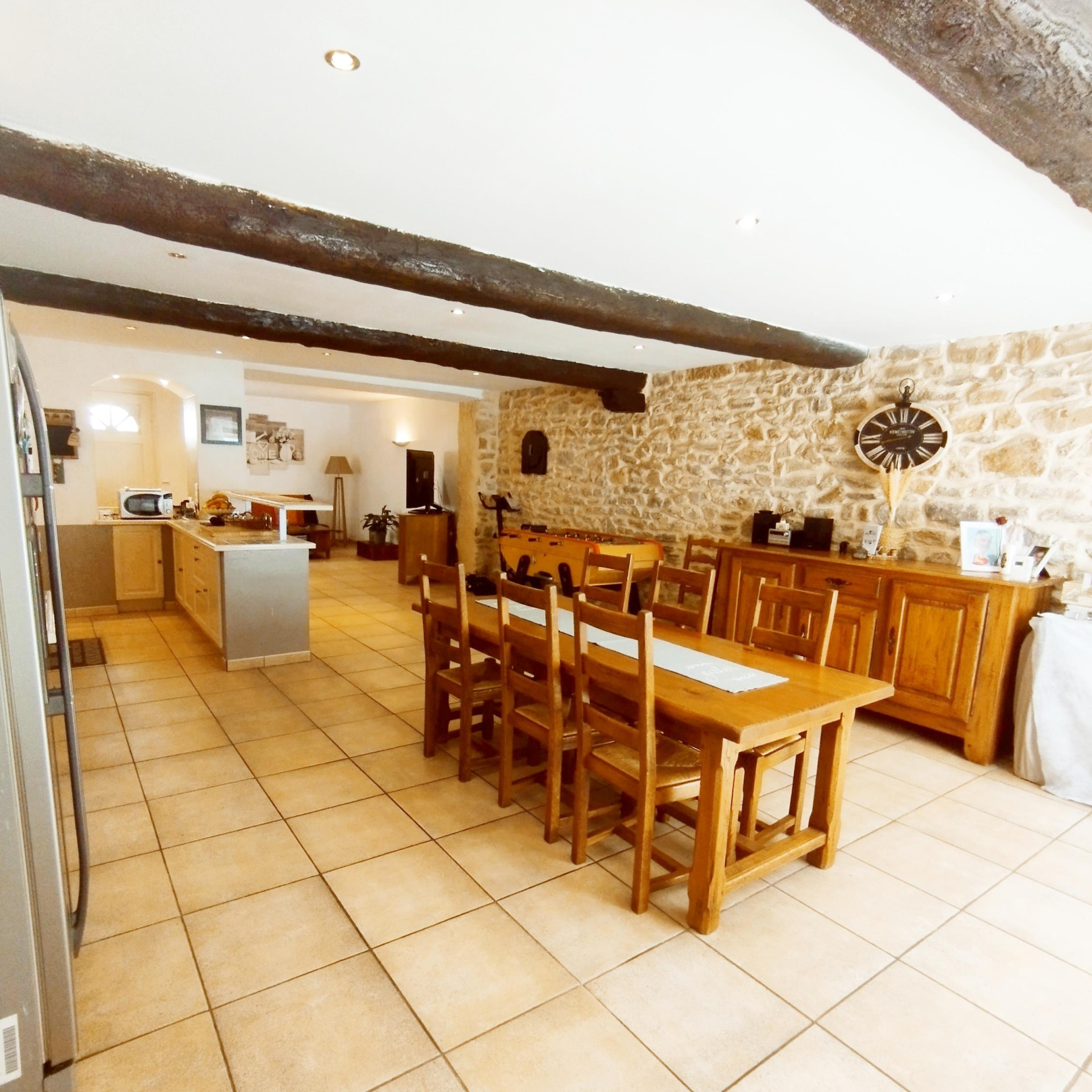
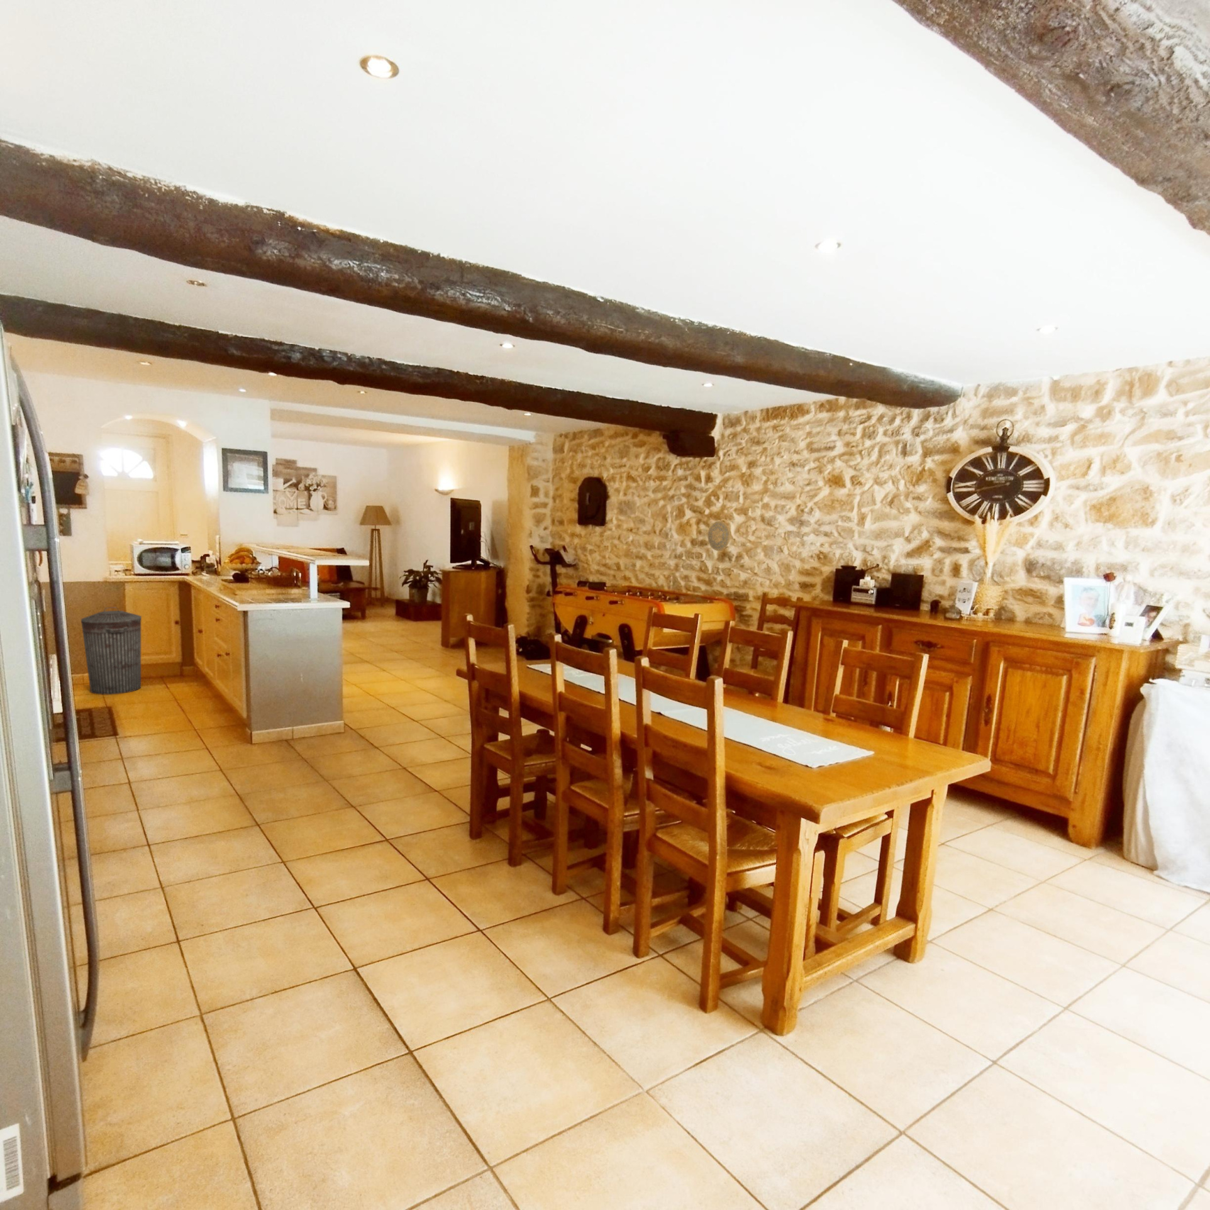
+ decorative plate [707,520,731,552]
+ trash can [81,606,142,696]
